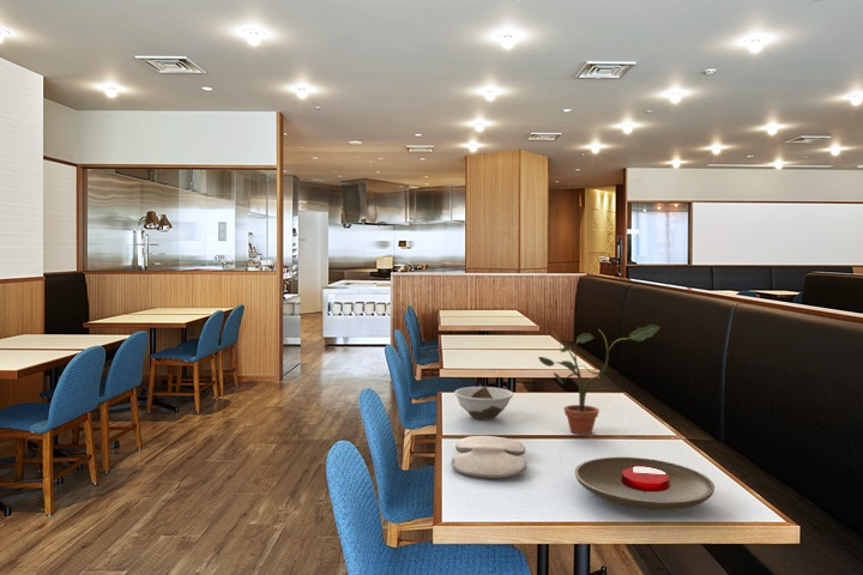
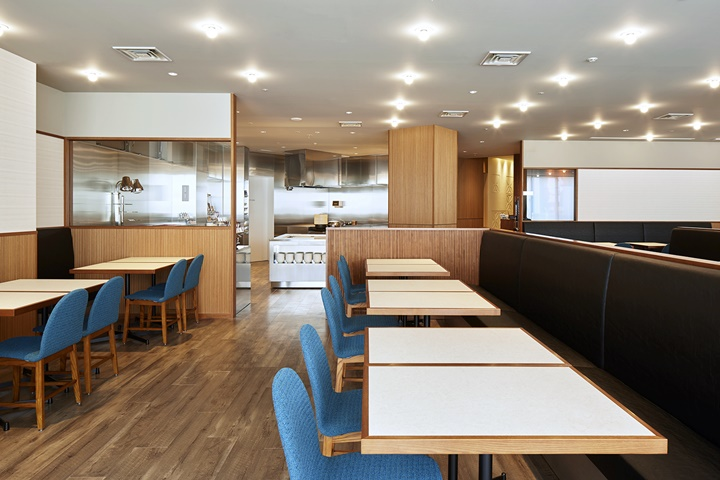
- bowl [453,386,514,420]
- plate [574,455,716,512]
- paint palette [451,435,527,479]
- potted plant [537,323,662,435]
